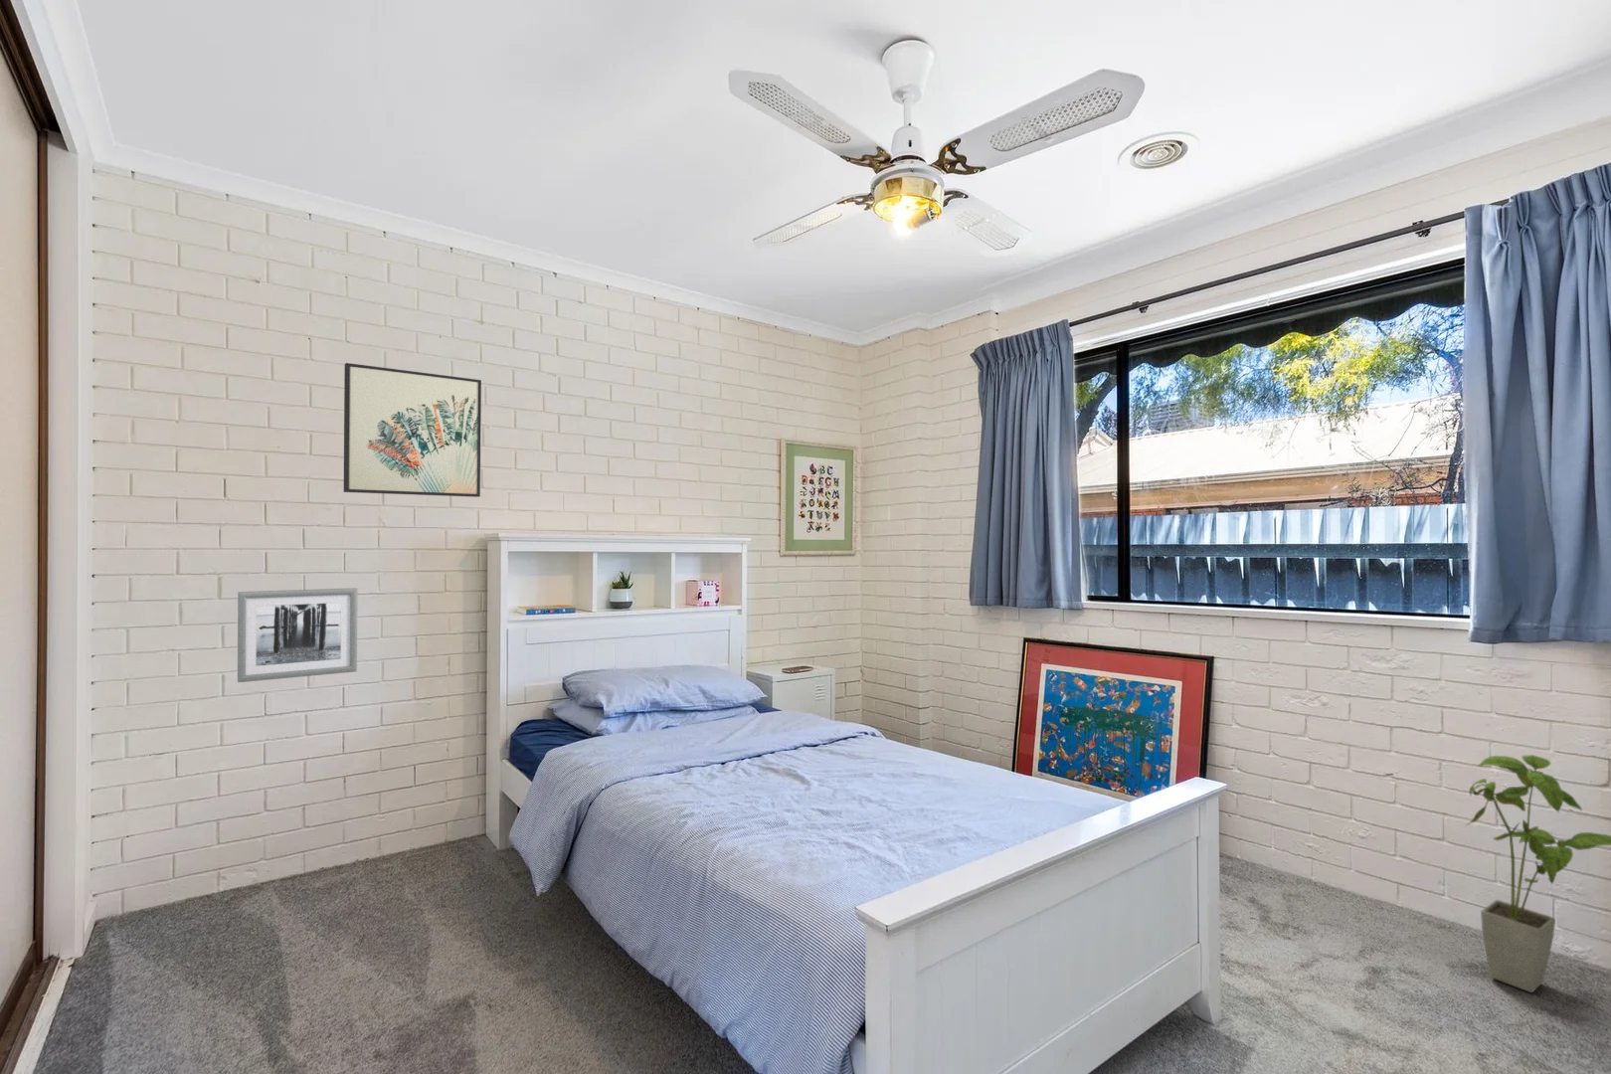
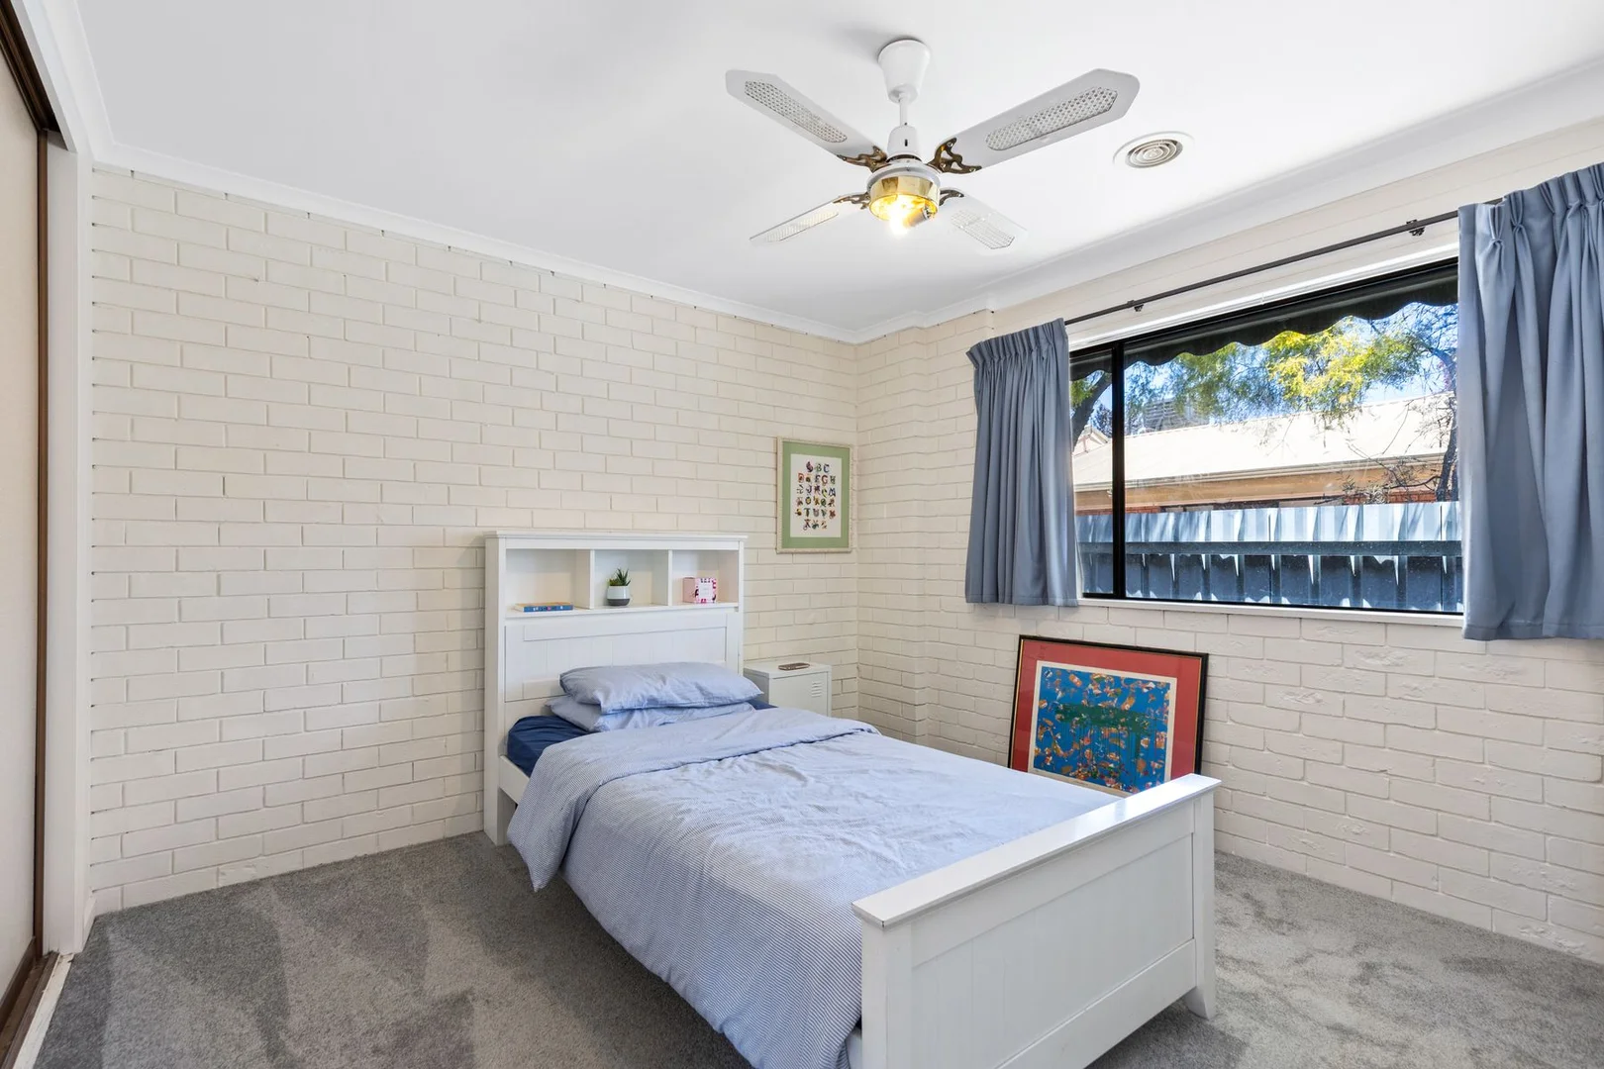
- wall art [343,362,482,499]
- house plant [1464,754,1611,994]
- wall art [236,586,358,683]
